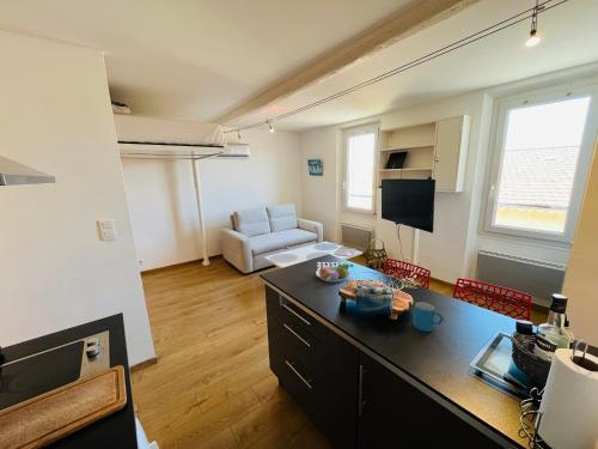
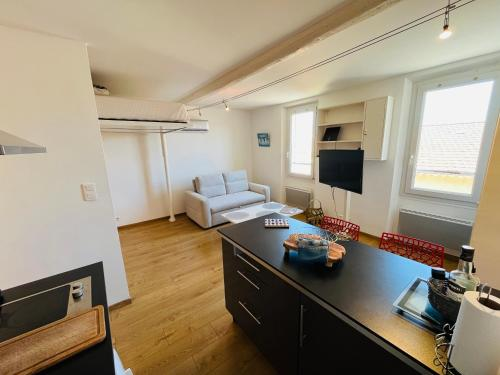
- fruit bowl [315,262,354,284]
- mug [413,301,445,333]
